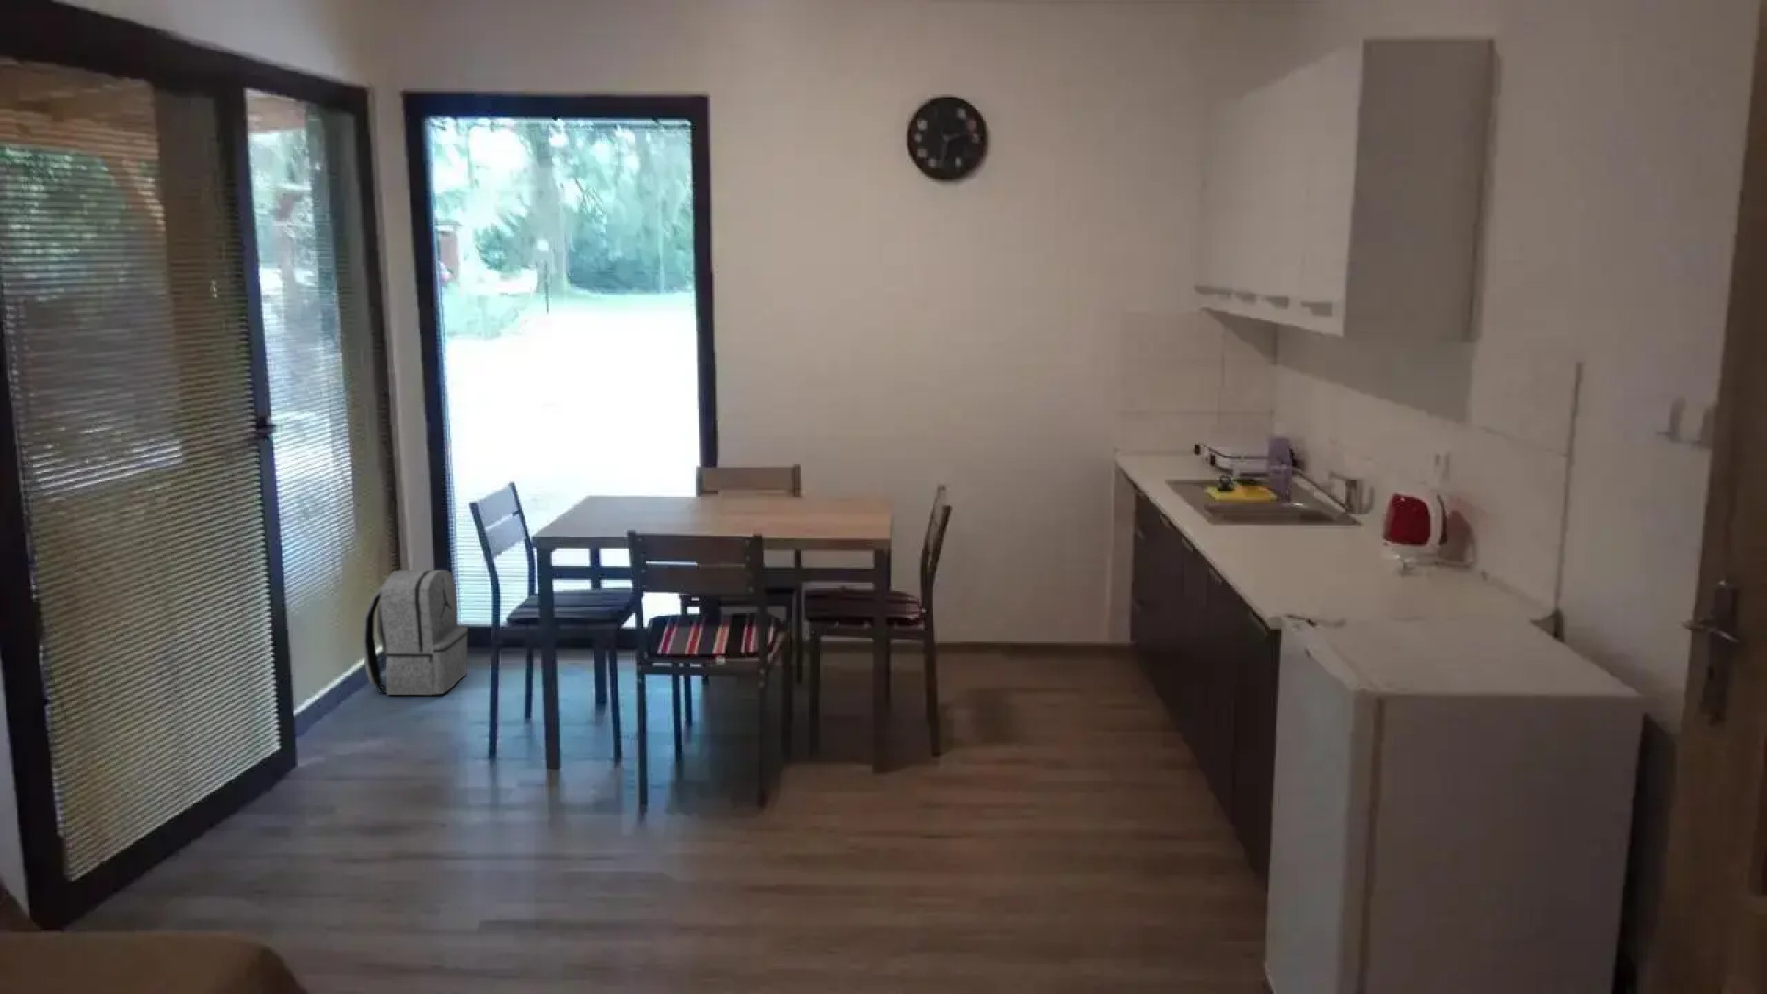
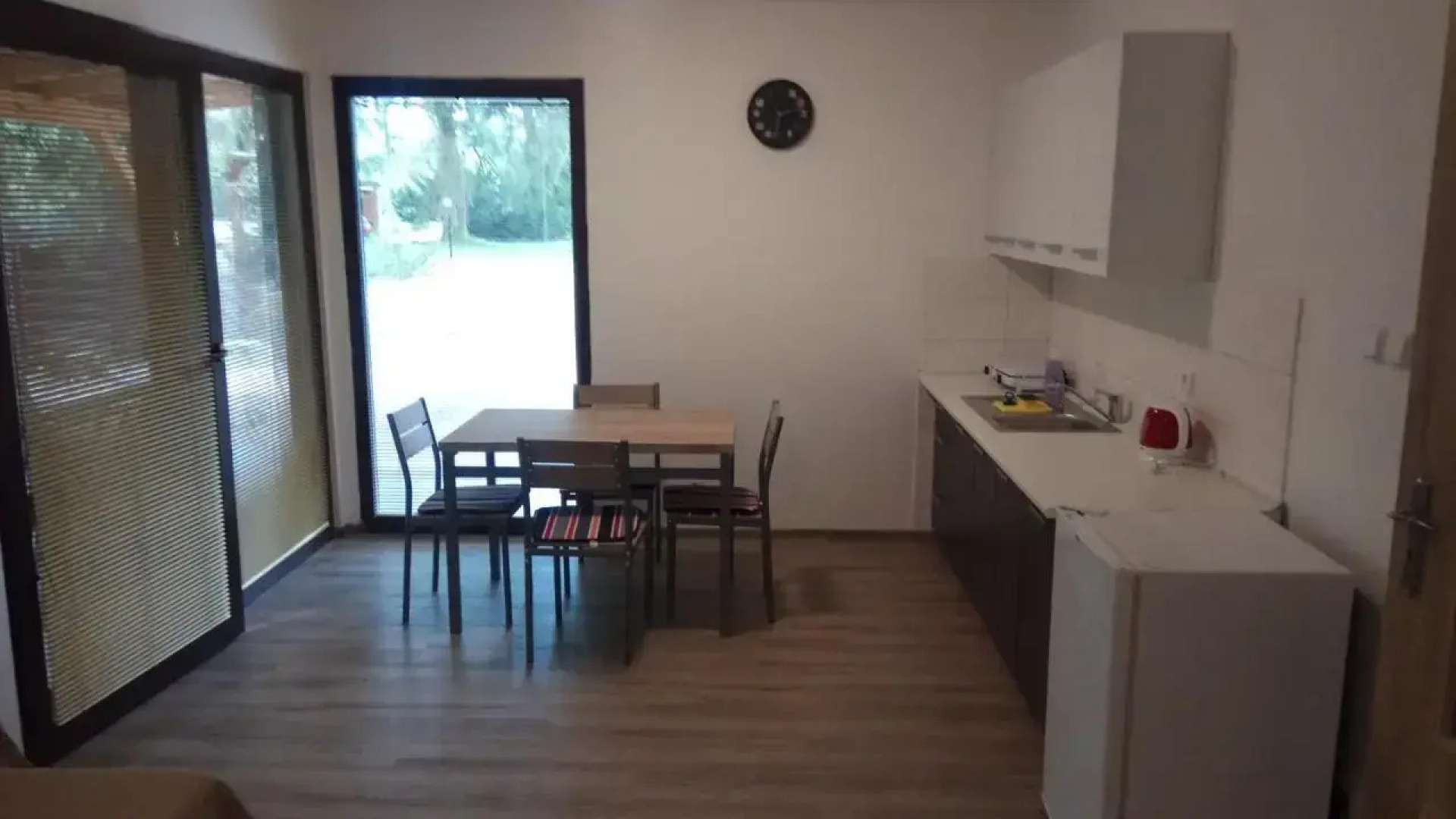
- backpack [360,569,468,695]
